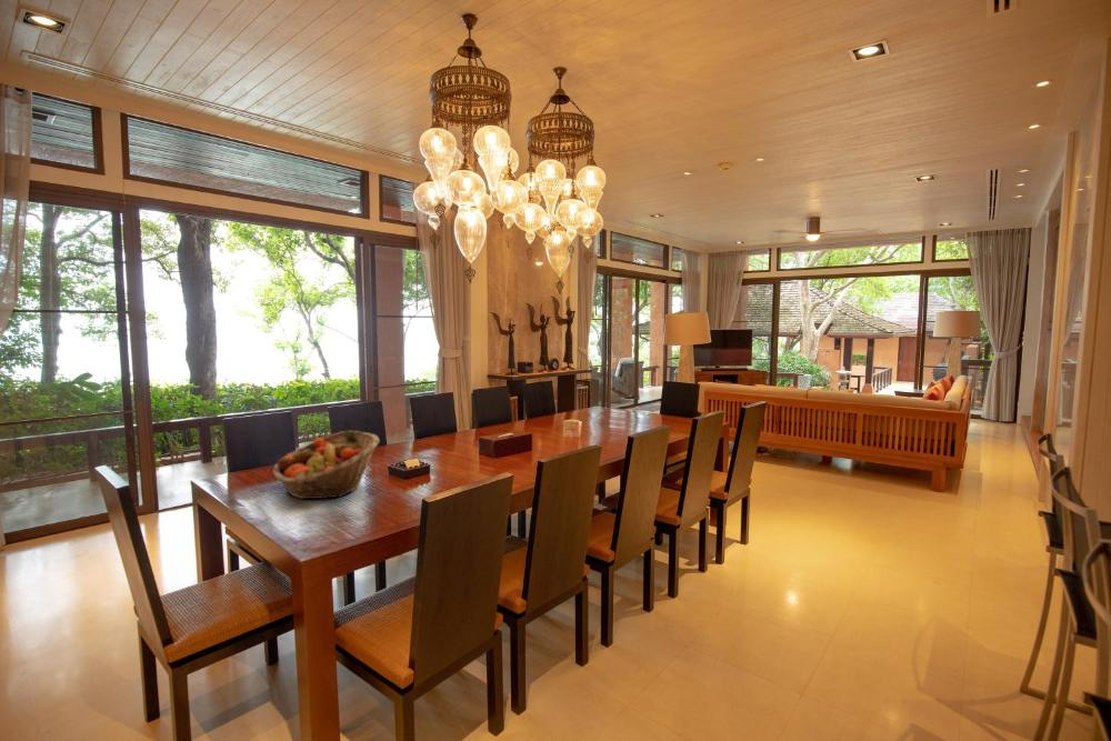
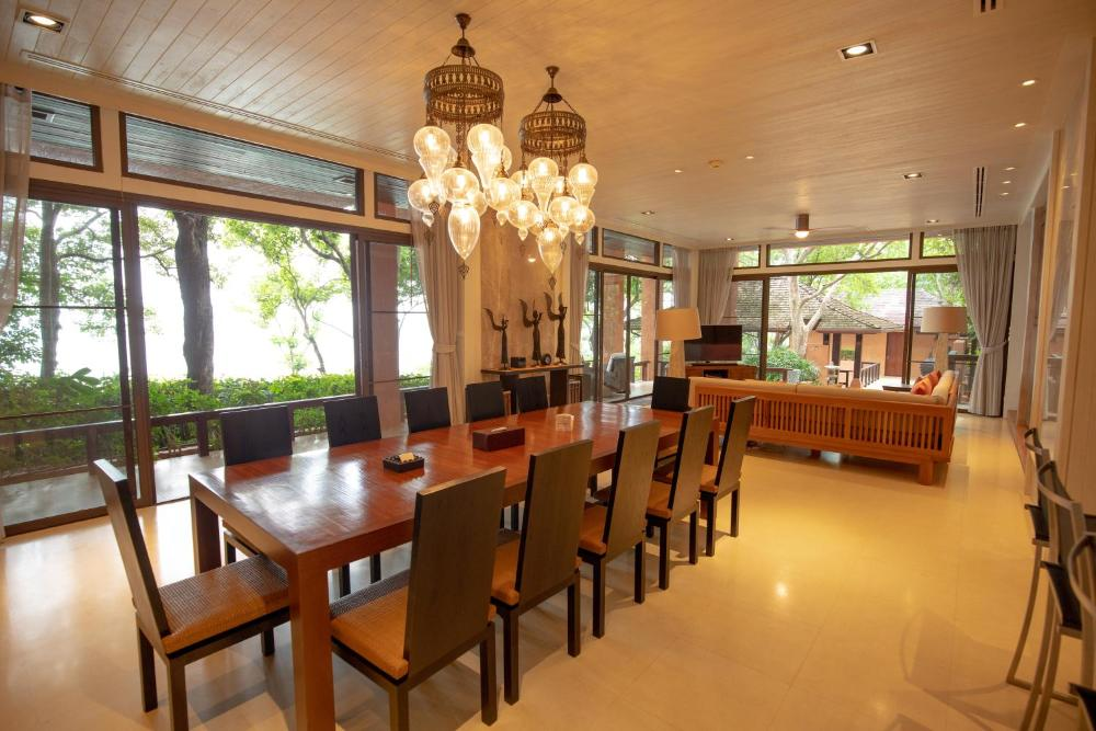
- fruit basket [272,430,380,500]
